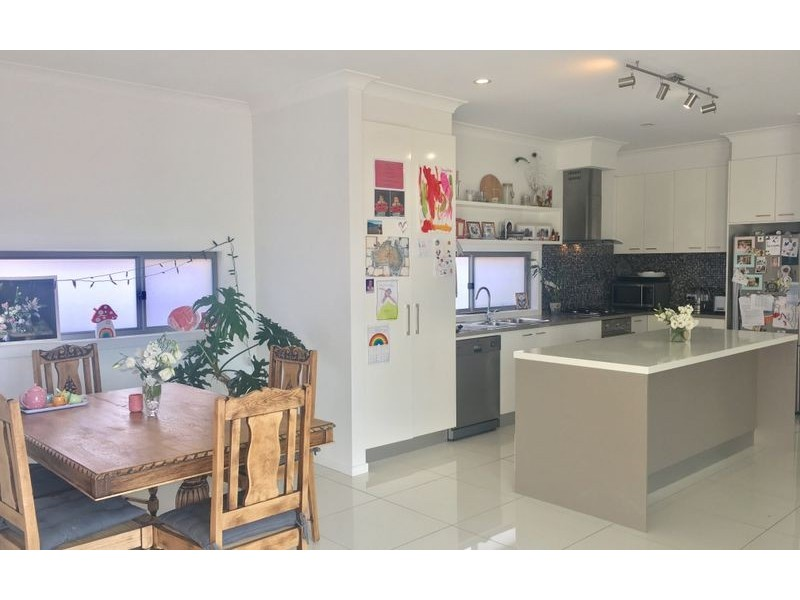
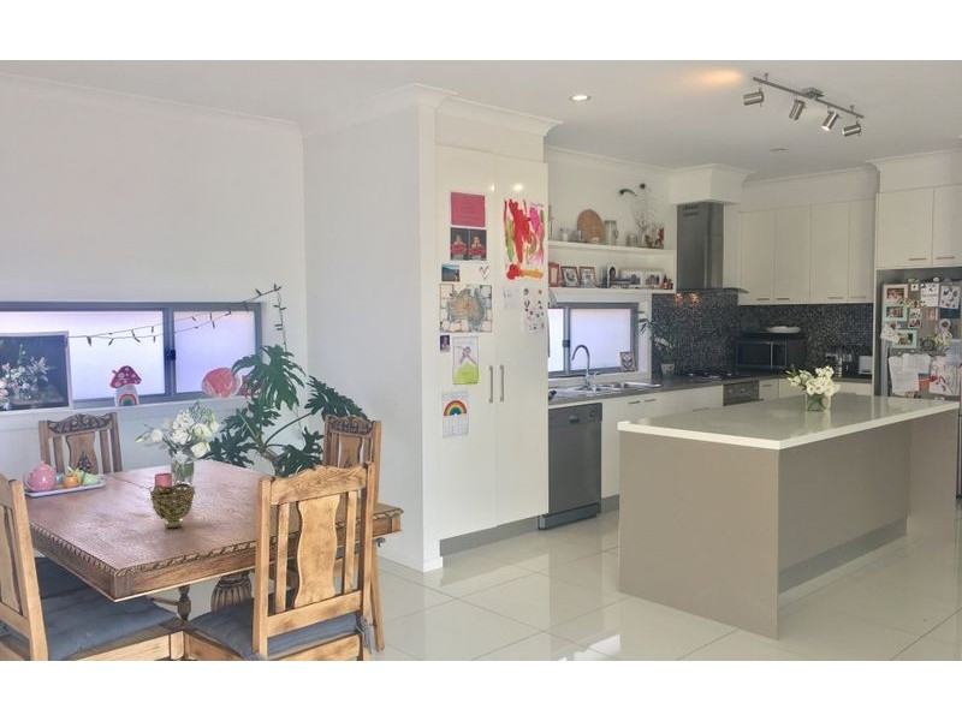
+ decorative bowl [148,482,197,529]
